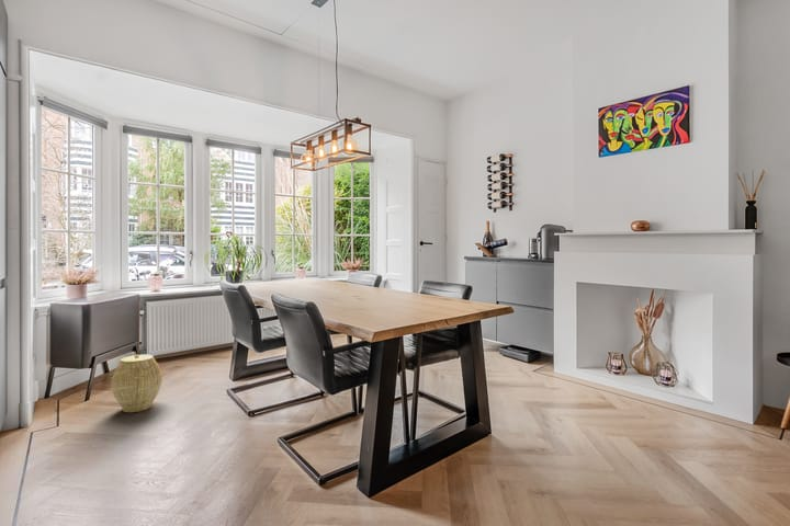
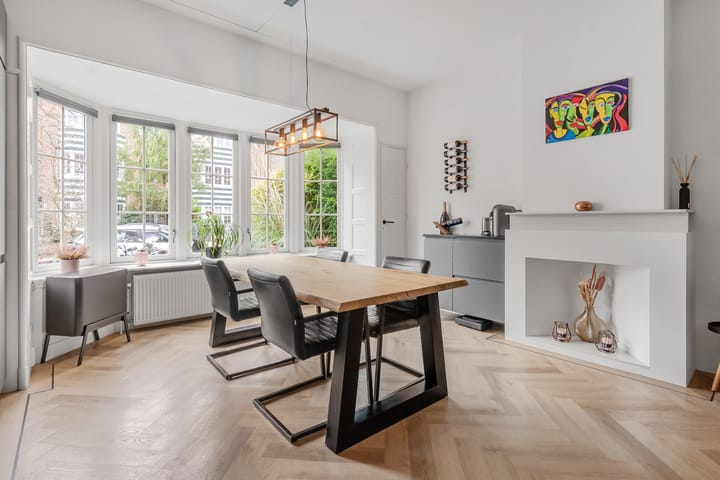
- woven basket [110,354,163,413]
